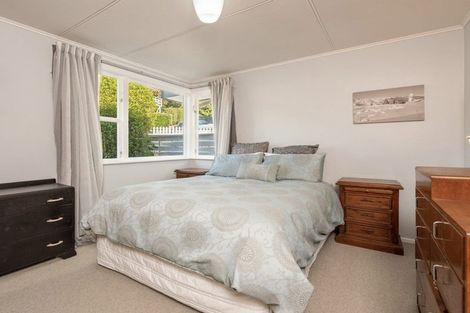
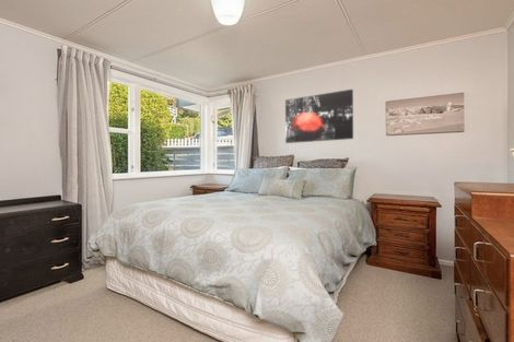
+ wall art [284,89,354,144]
